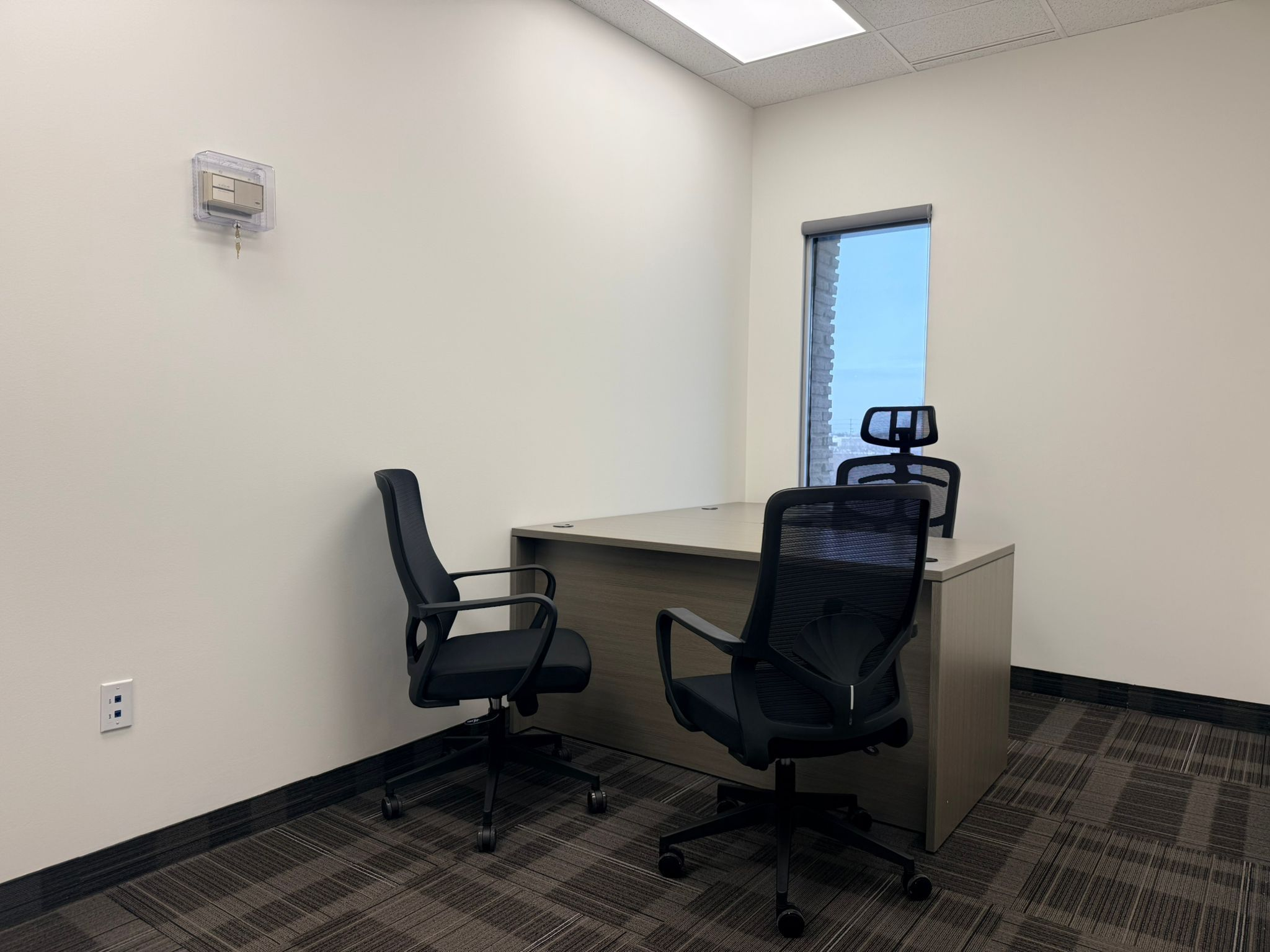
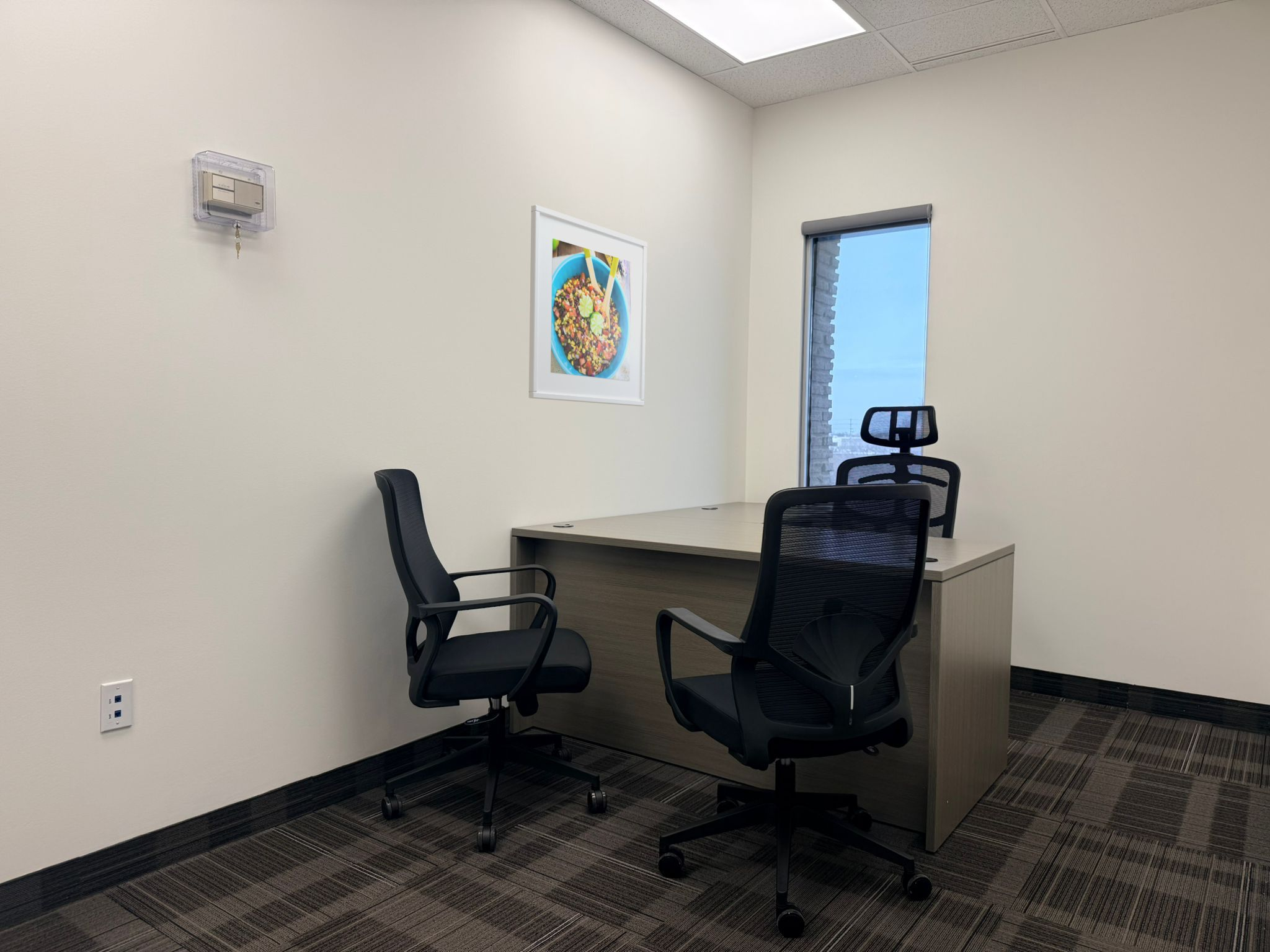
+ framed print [528,204,647,407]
